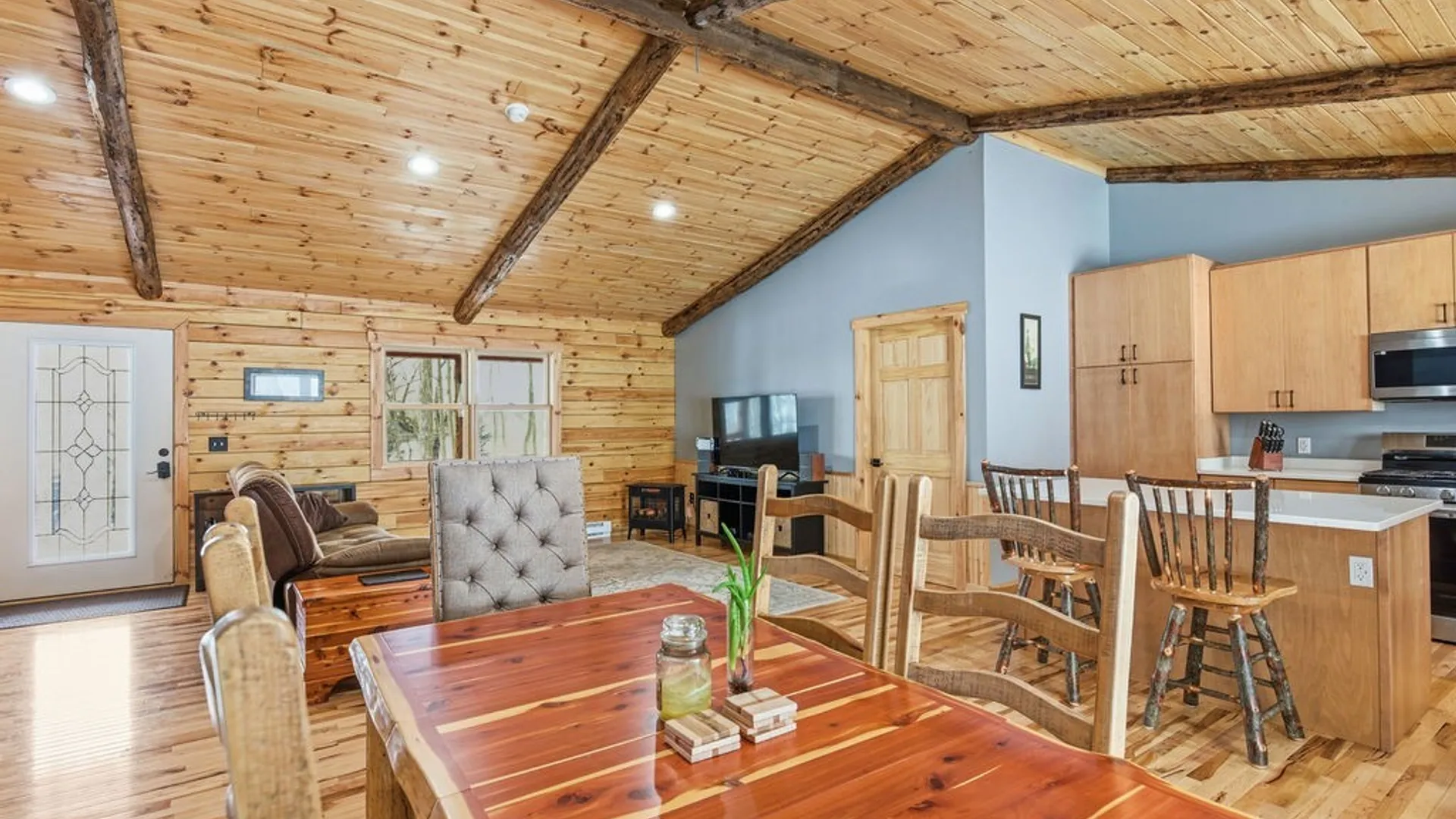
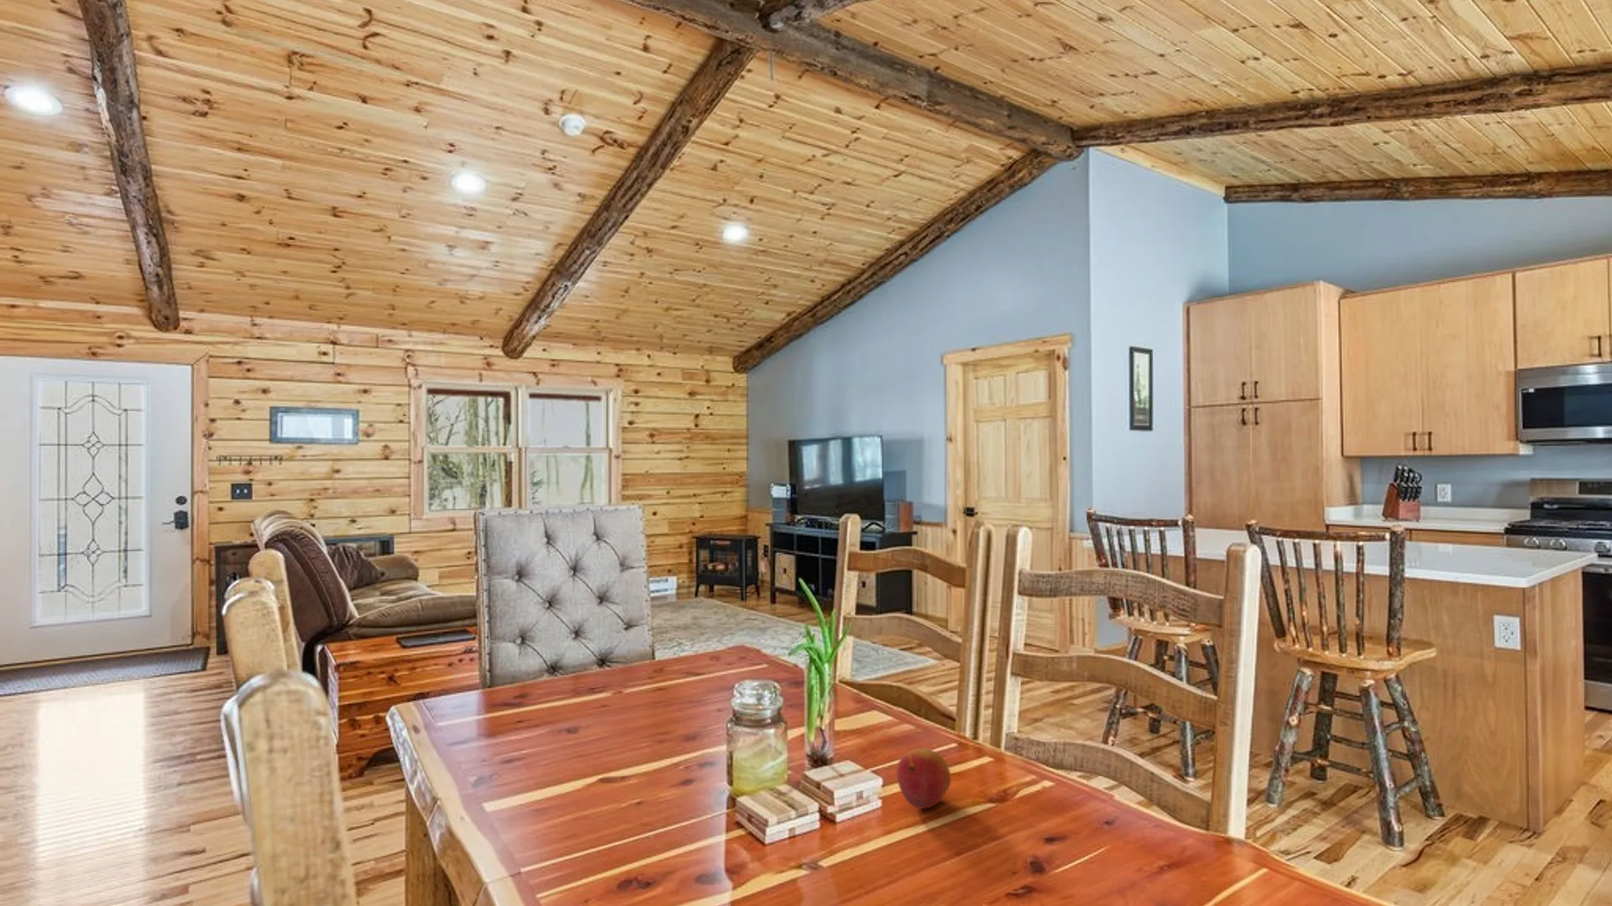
+ fruit [896,748,952,810]
